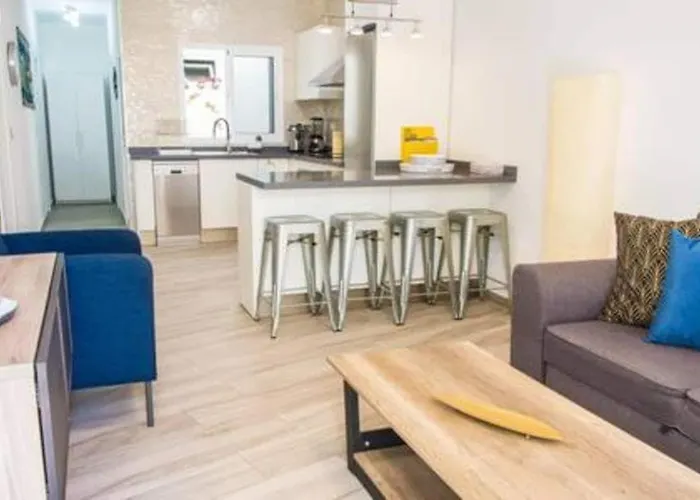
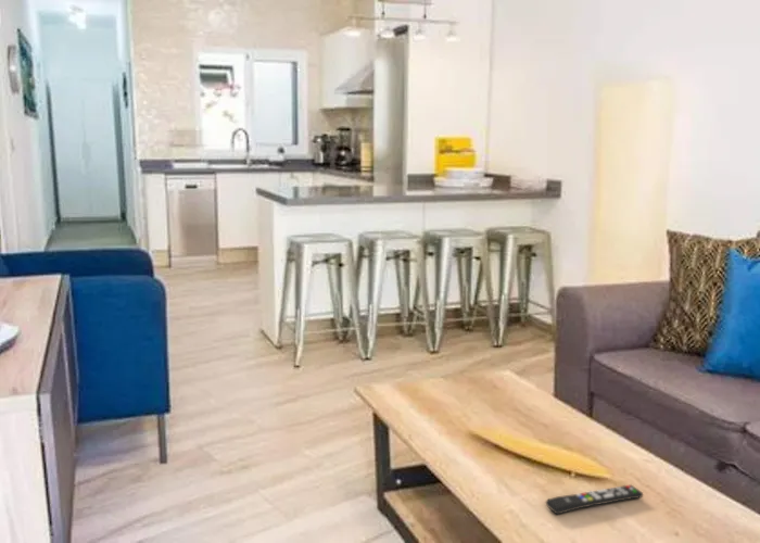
+ remote control [544,483,644,516]
